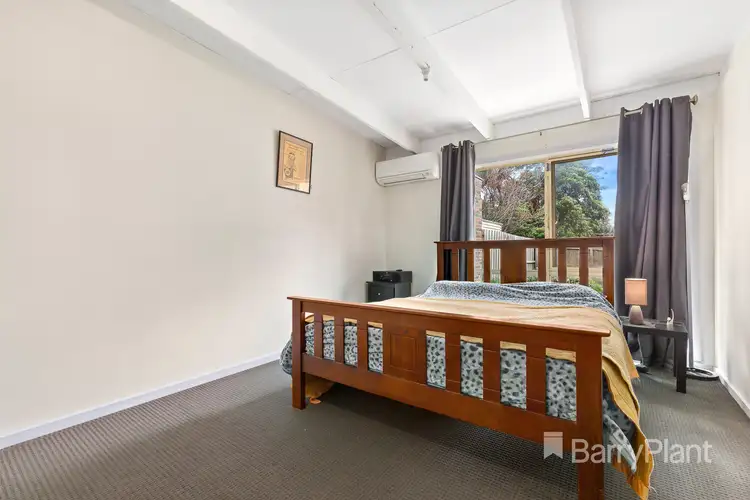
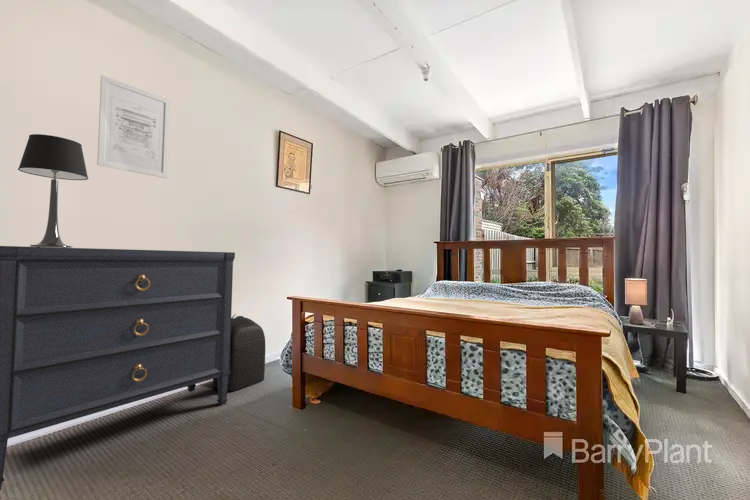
+ dresser [0,245,236,491]
+ backpack [212,313,266,392]
+ wall art [96,74,171,179]
+ table lamp [17,133,89,248]
